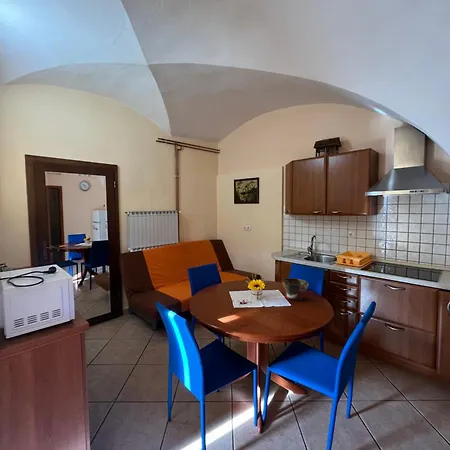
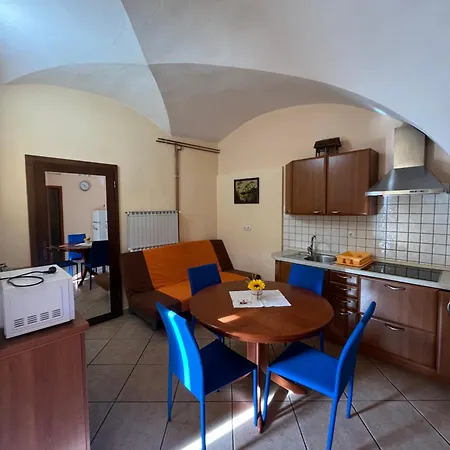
- bowl [281,277,309,301]
